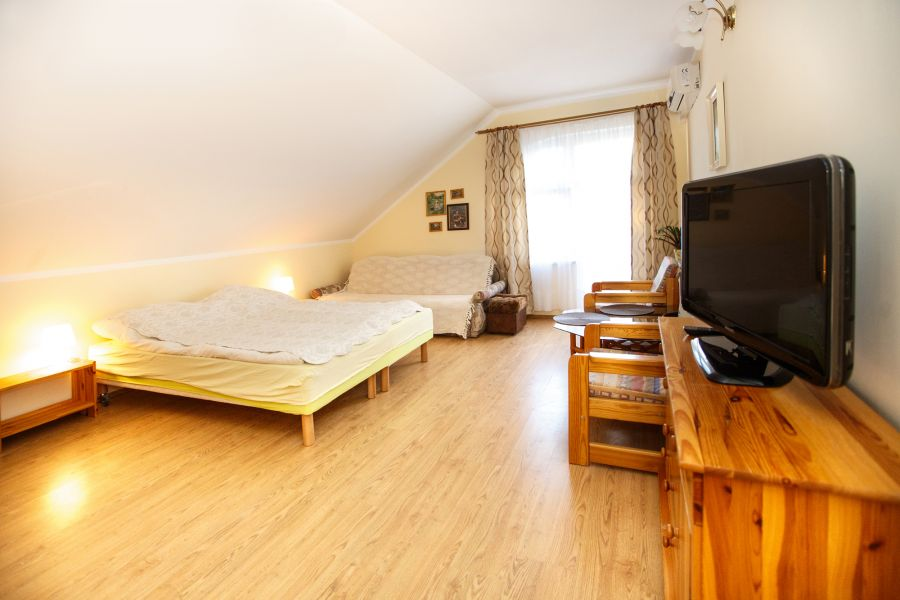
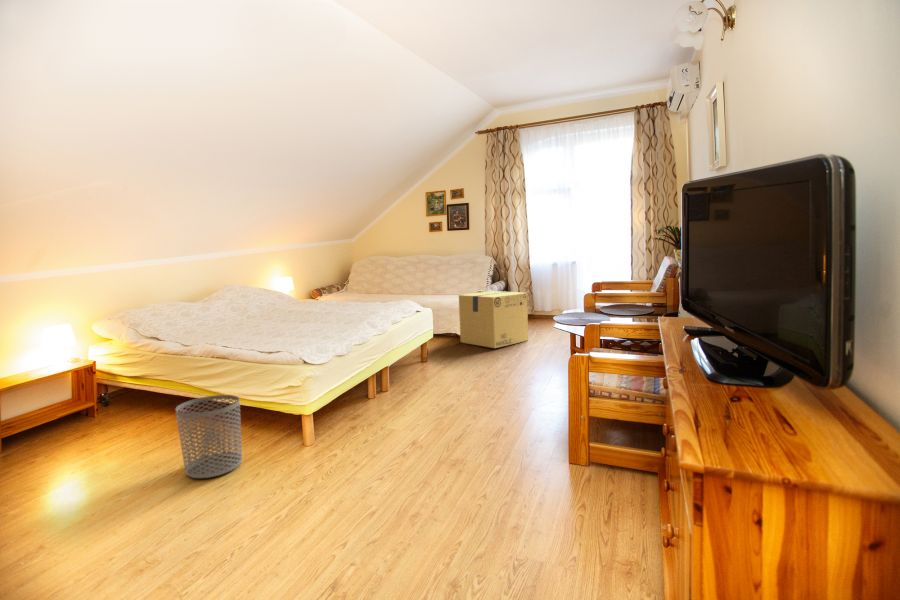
+ waste bin [174,394,243,479]
+ cardboard box [458,290,529,349]
